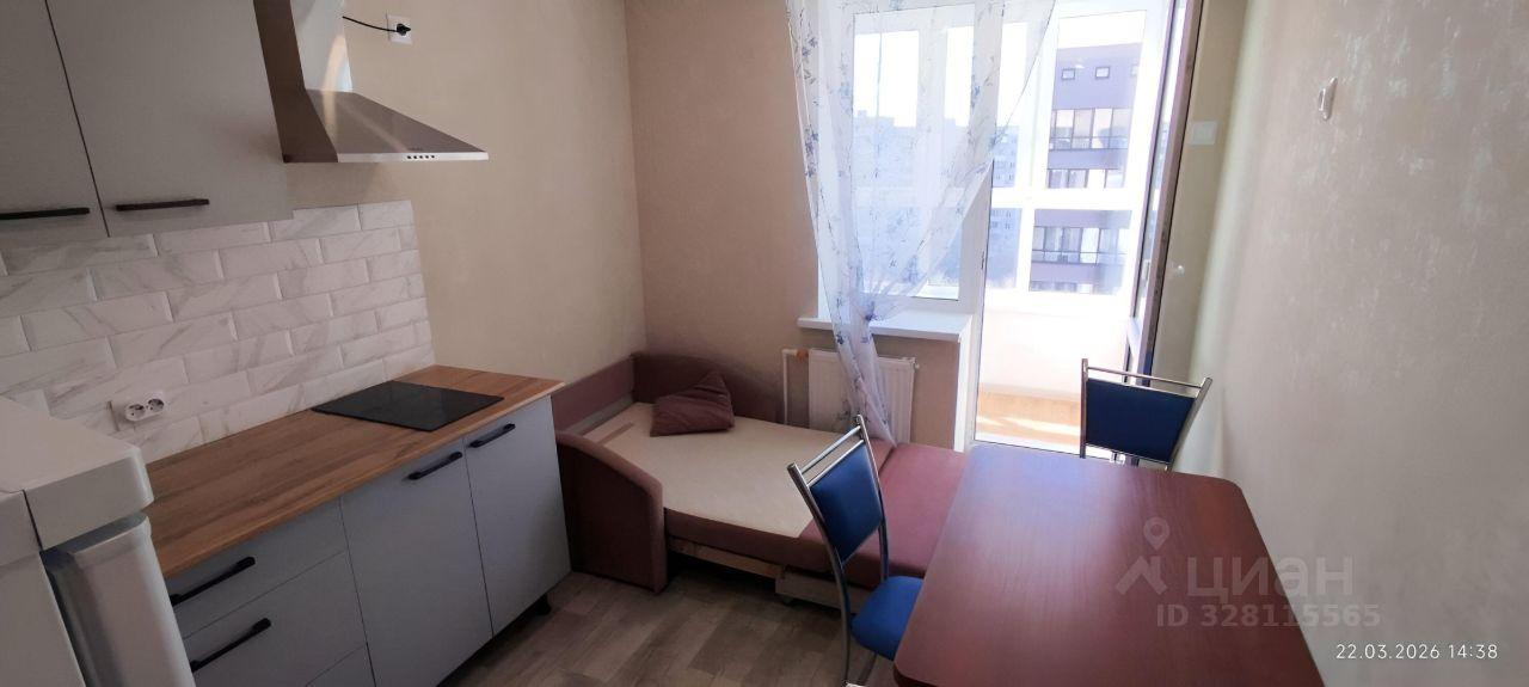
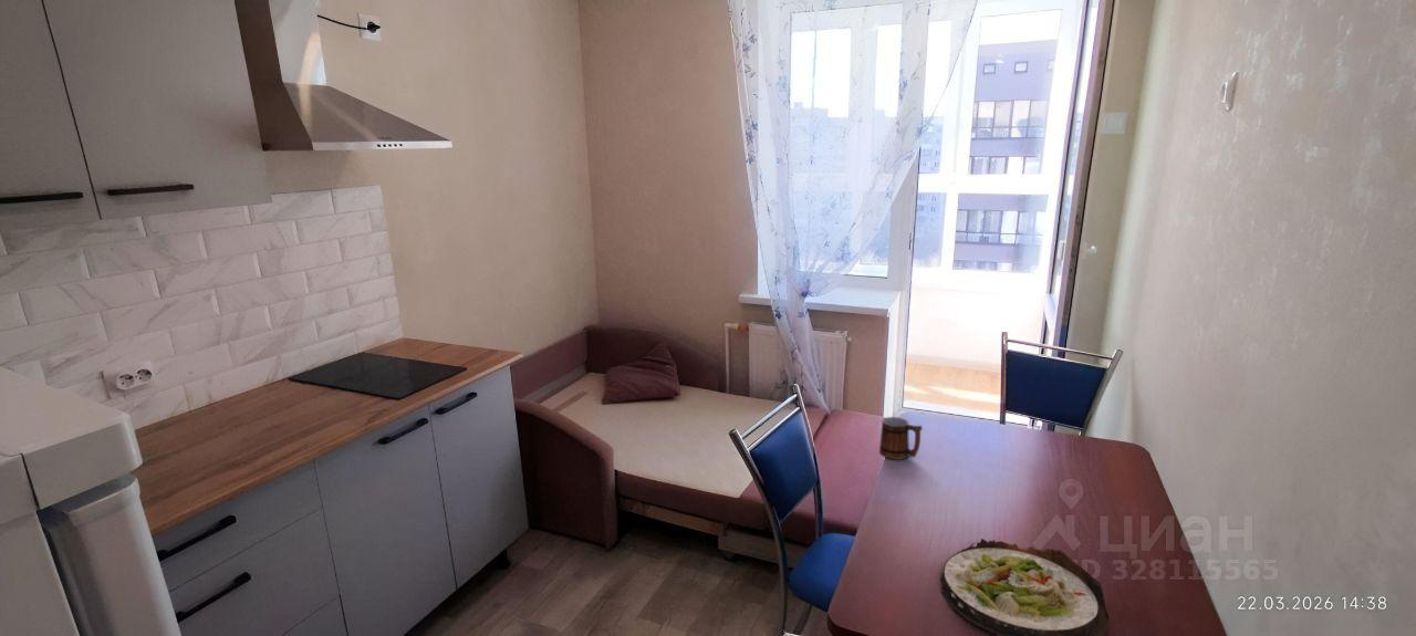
+ mug [878,416,924,460]
+ salad plate [939,538,1111,636]
